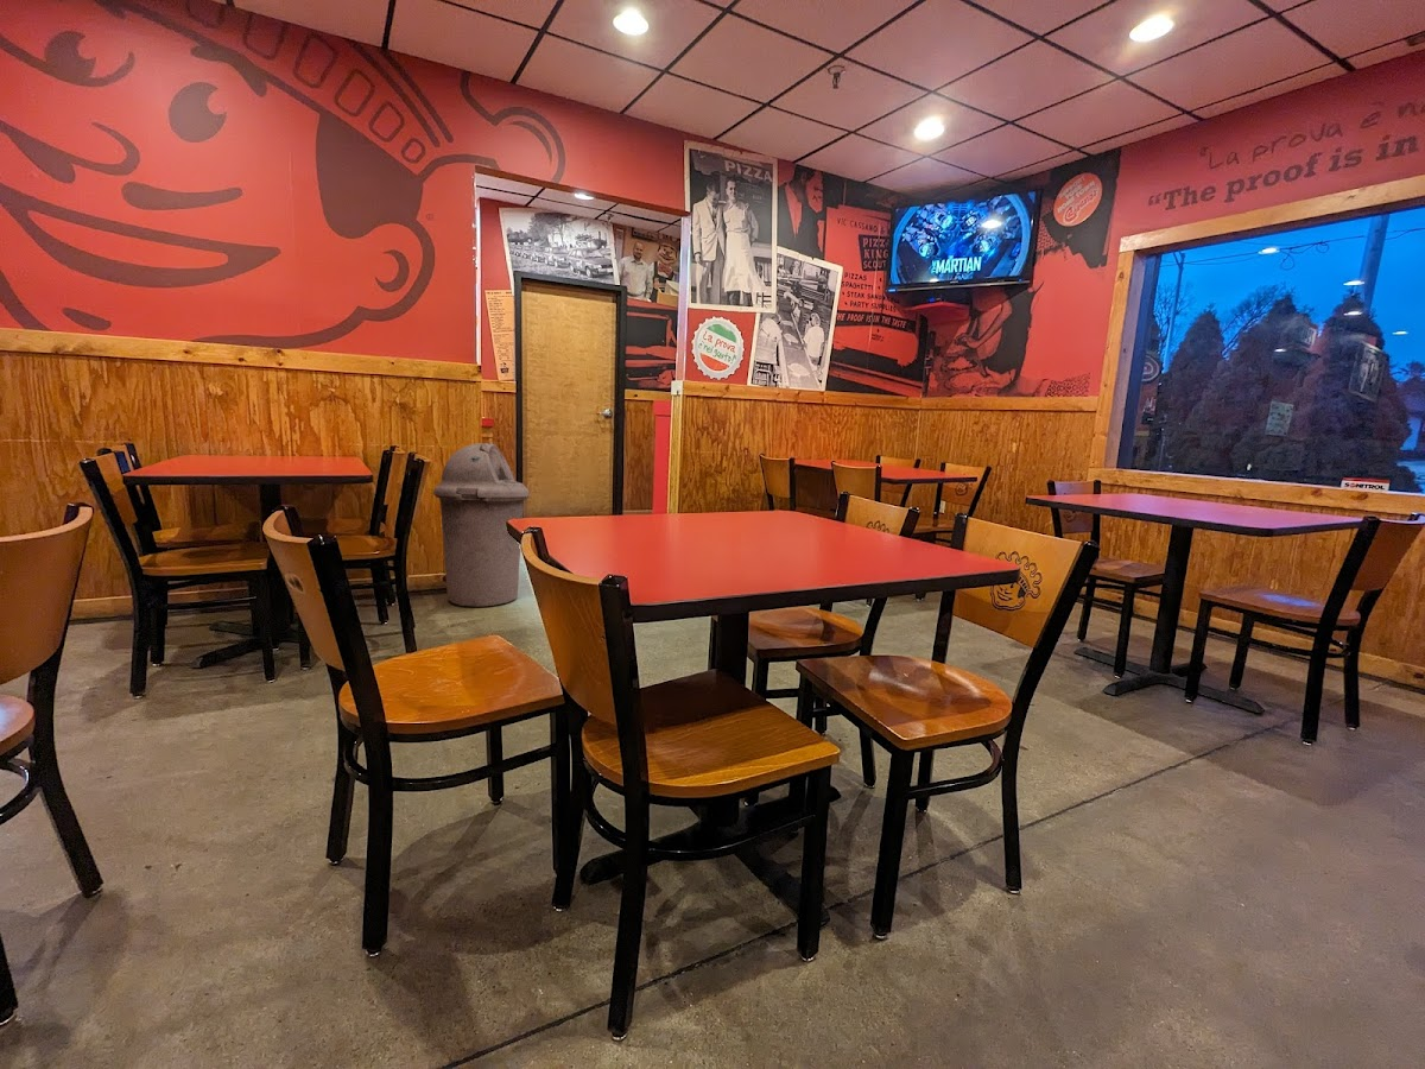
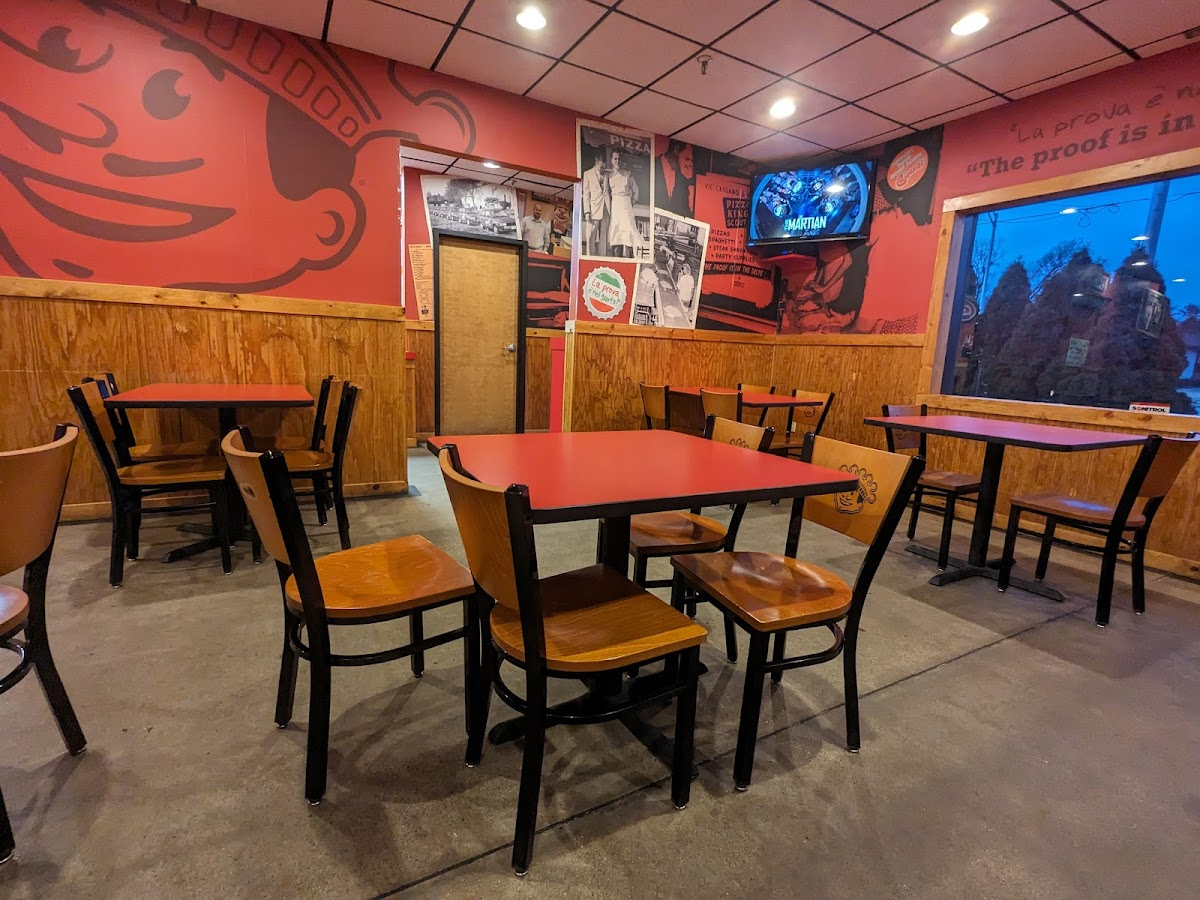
- trash can [432,441,531,608]
